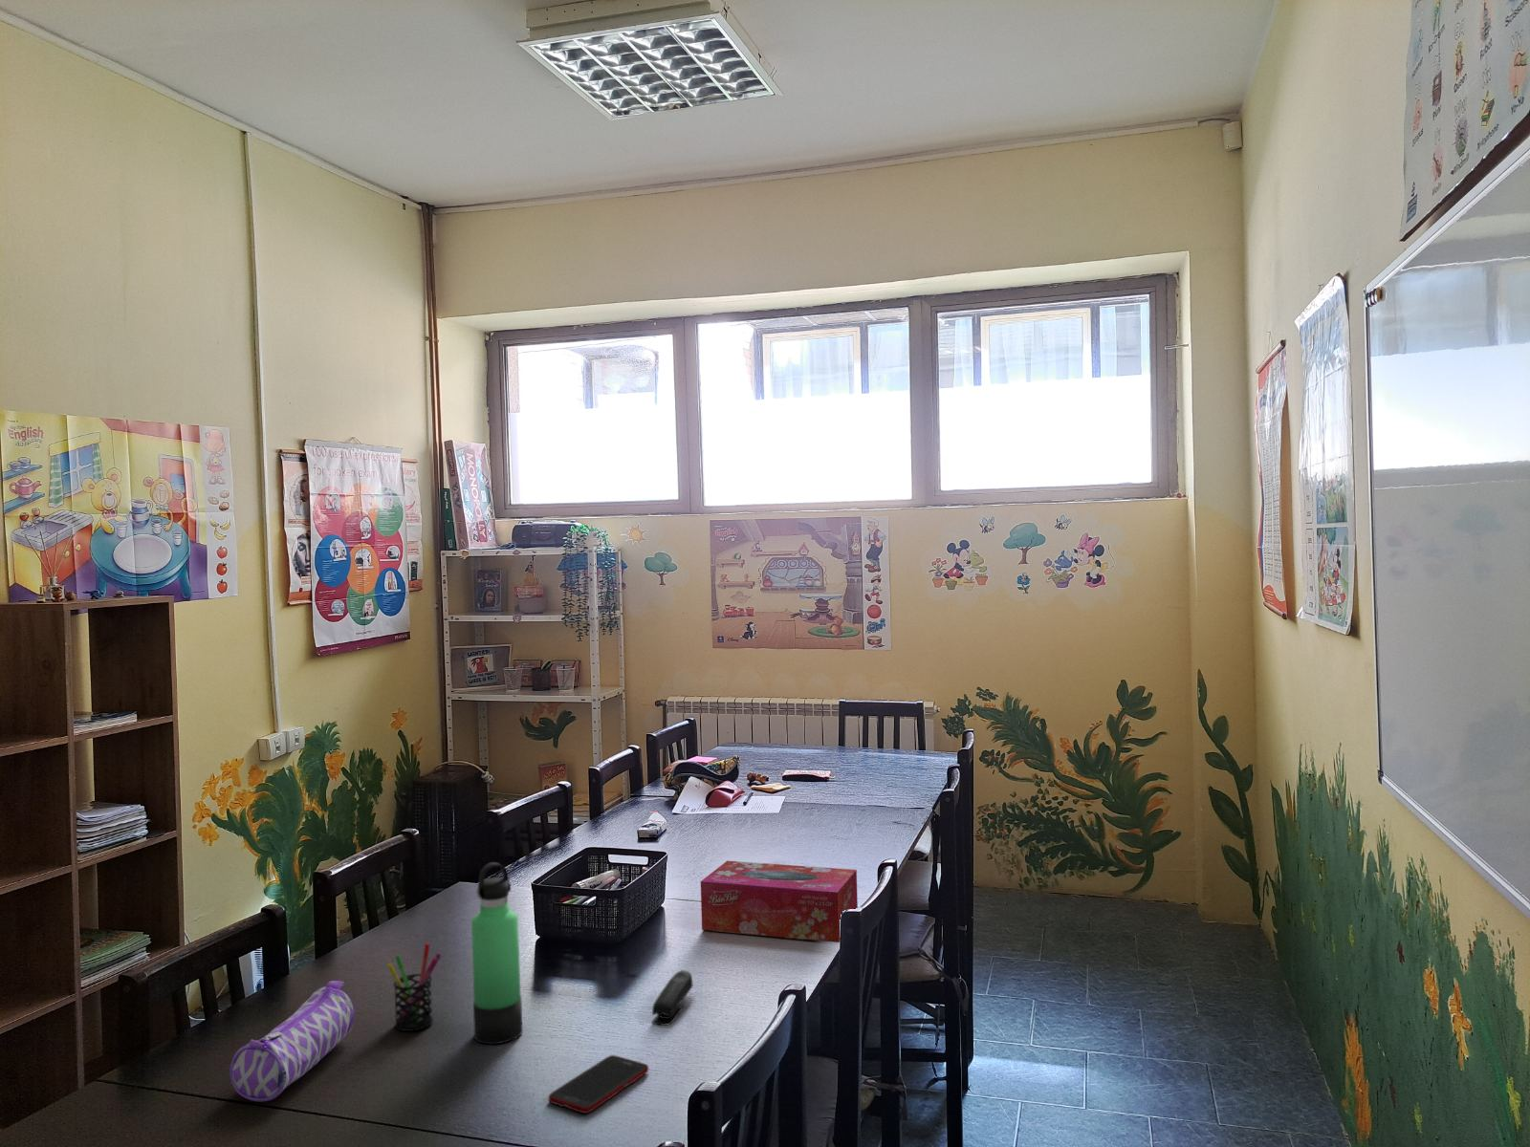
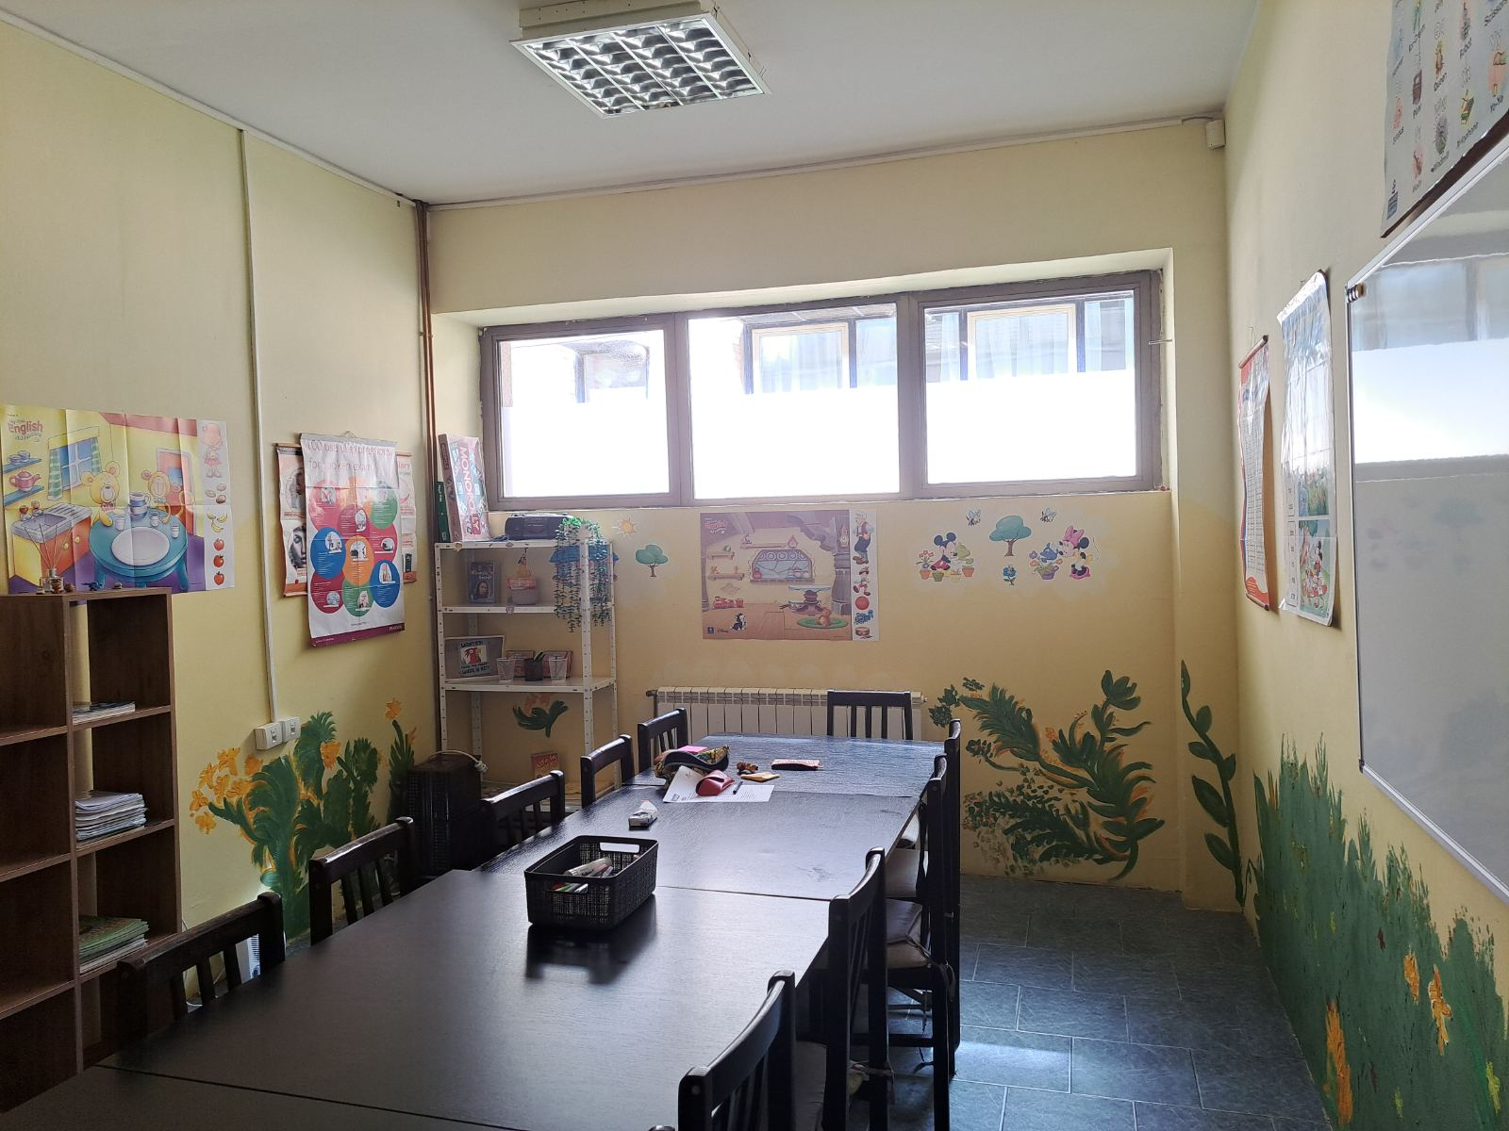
- stapler [652,969,694,1027]
- cell phone [548,1054,649,1114]
- thermos bottle [471,861,523,1045]
- pencil case [229,980,355,1102]
- tissue box [700,860,859,943]
- pen holder [387,942,443,1033]
